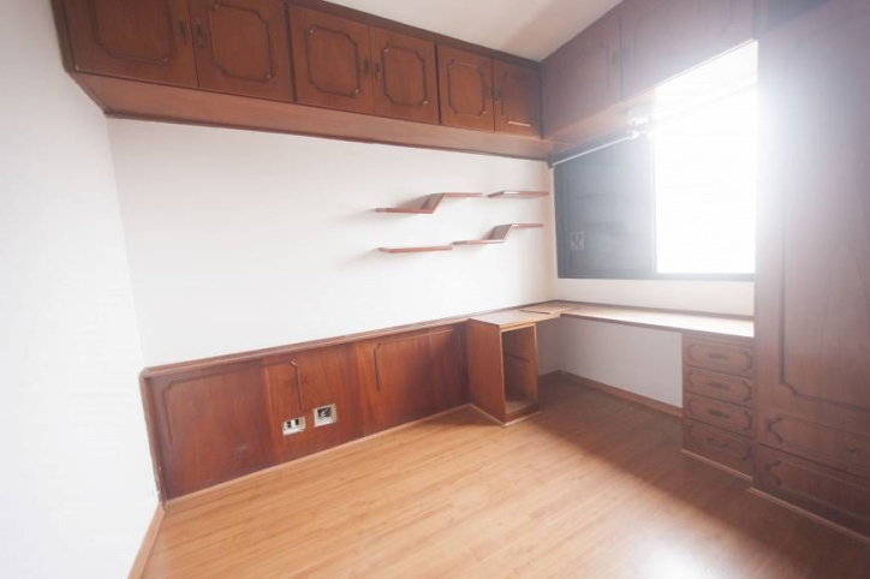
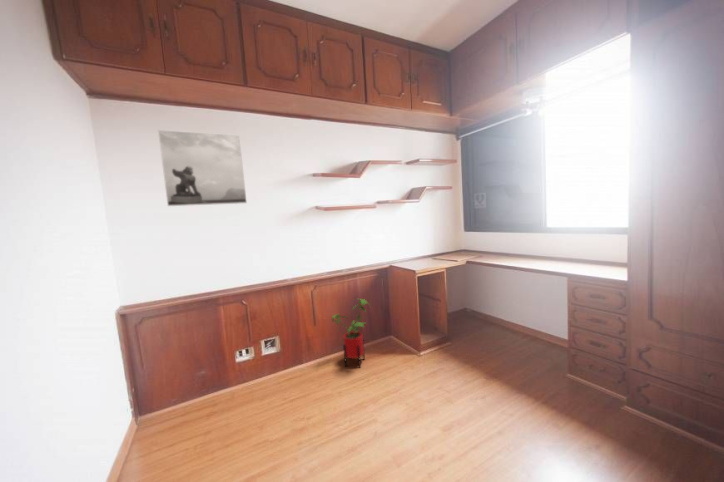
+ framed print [157,129,248,207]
+ house plant [331,298,371,368]
